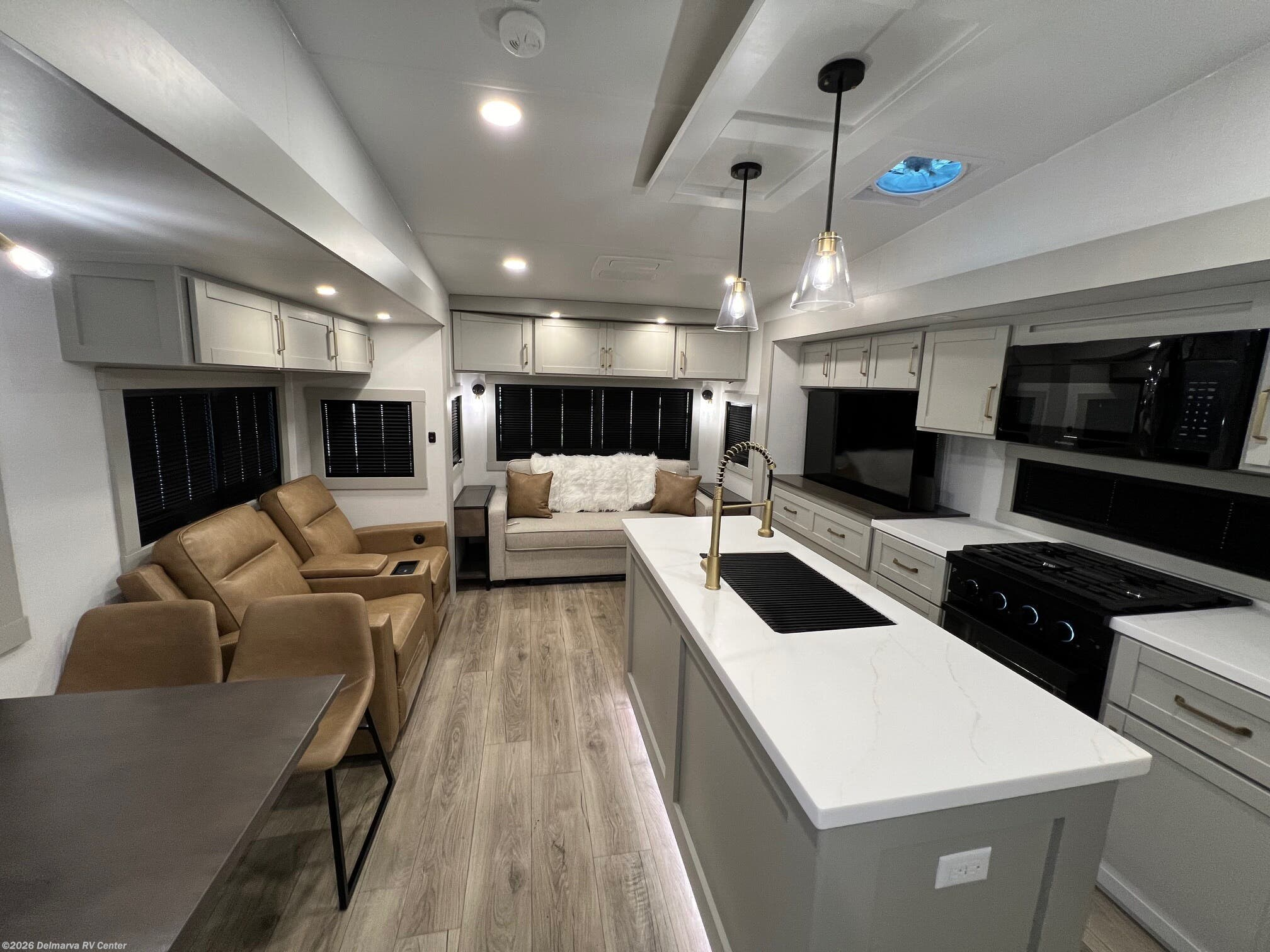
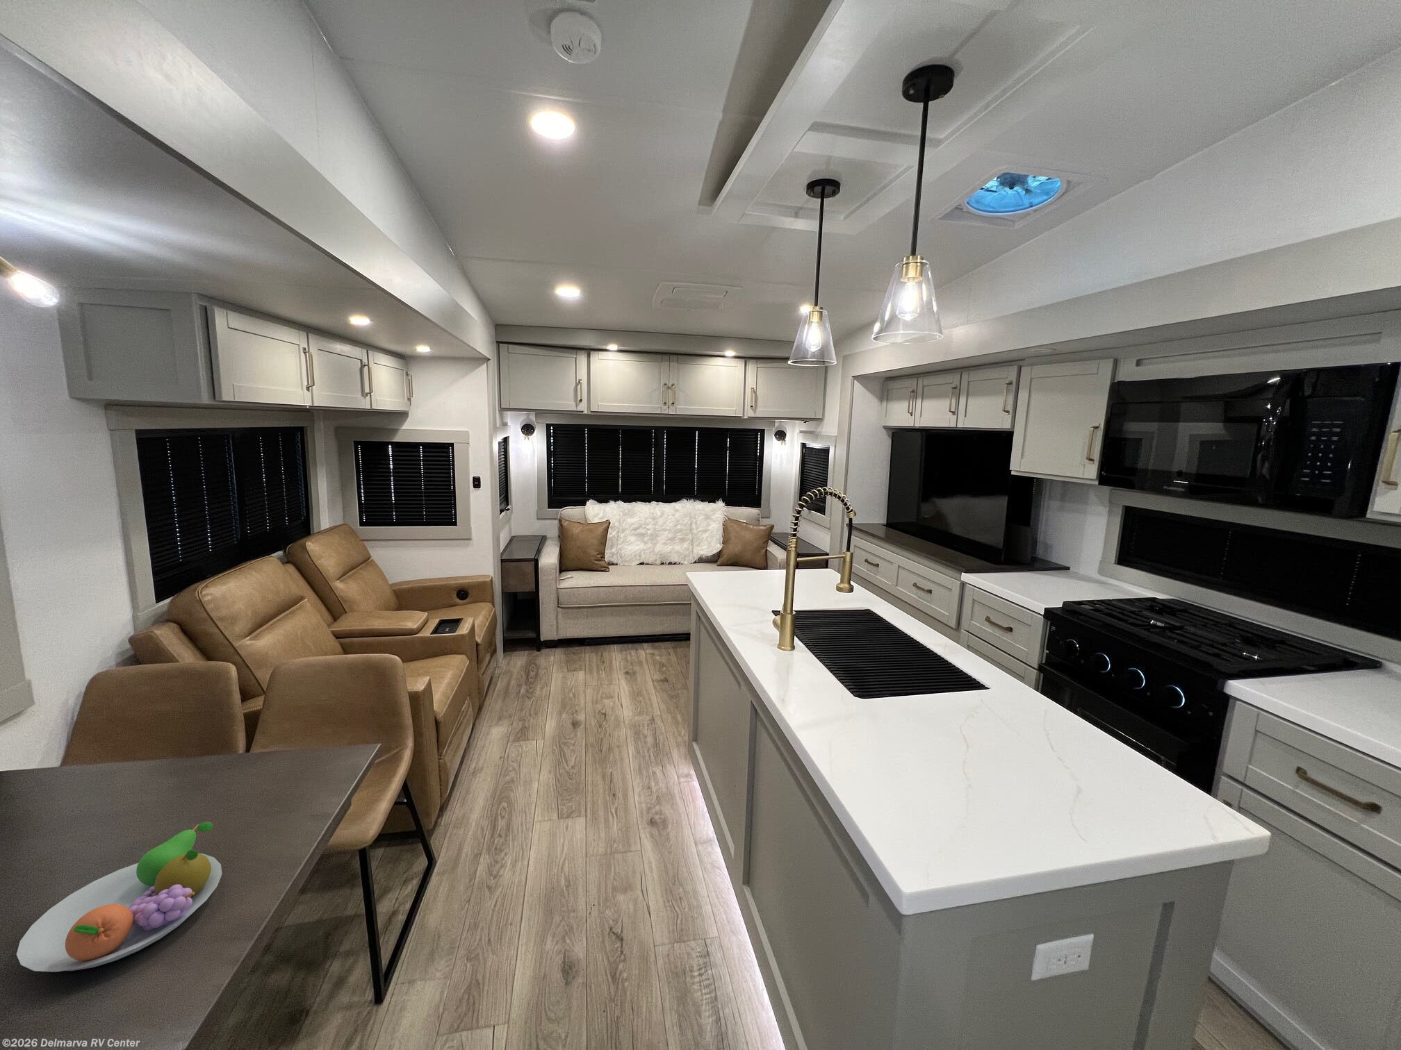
+ fruit bowl [15,822,223,972]
